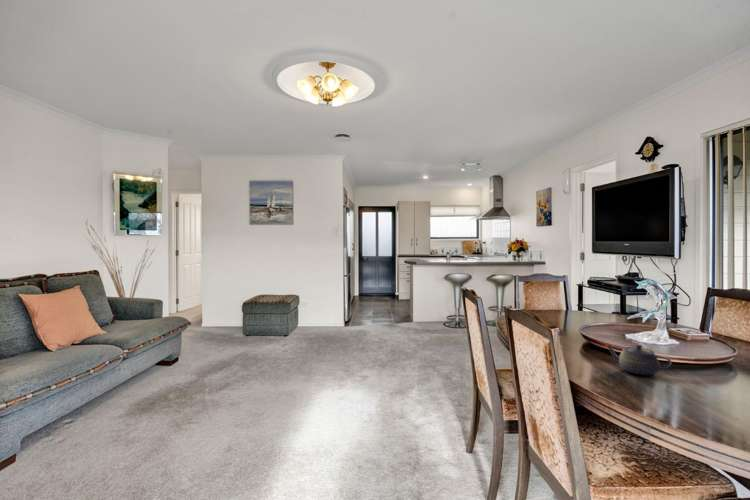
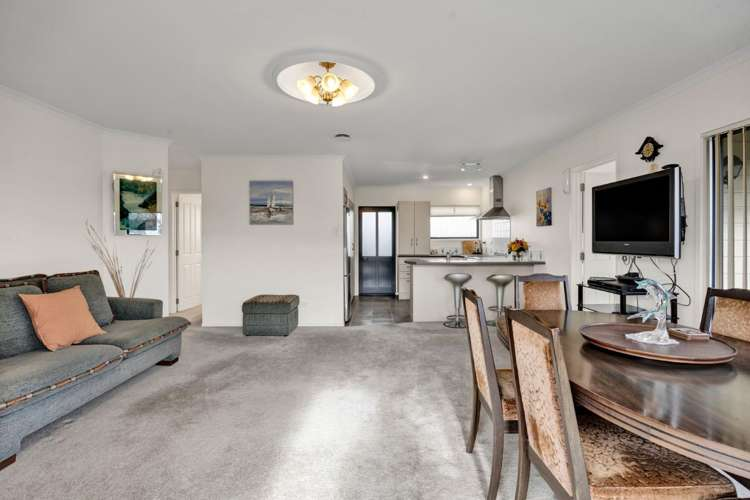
- teapot [605,344,672,376]
